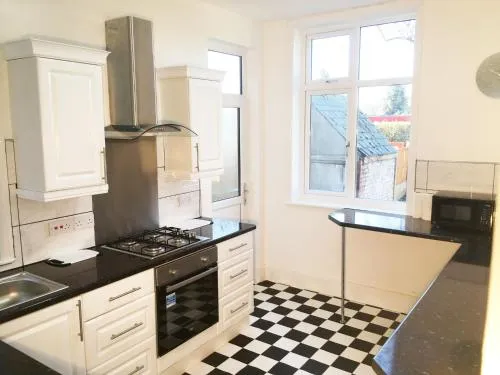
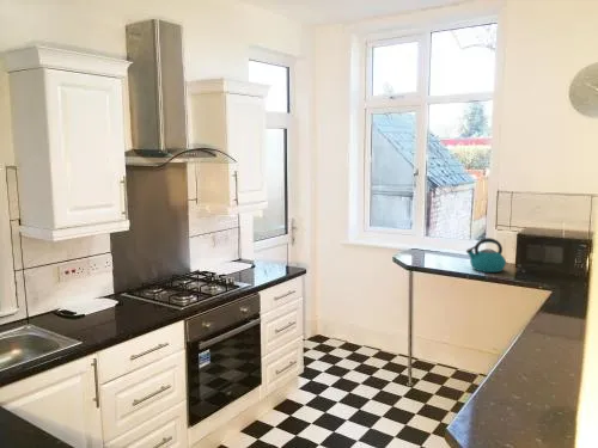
+ kettle [465,237,507,274]
